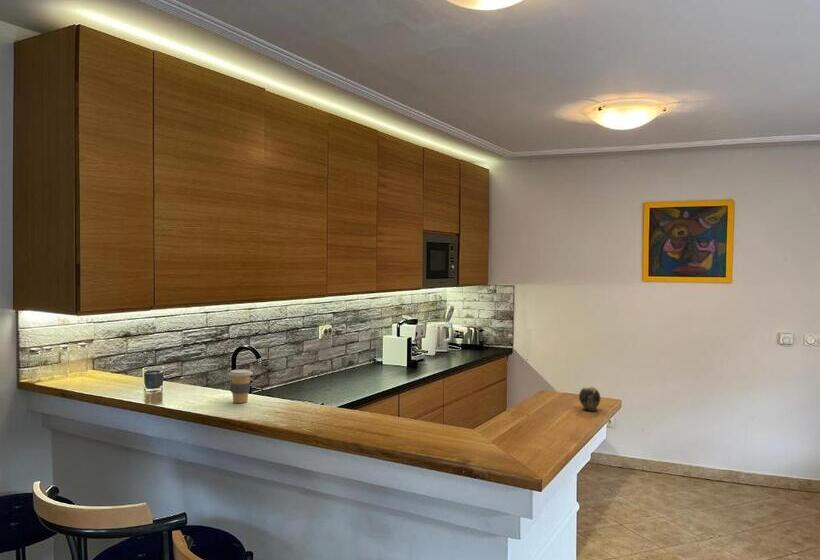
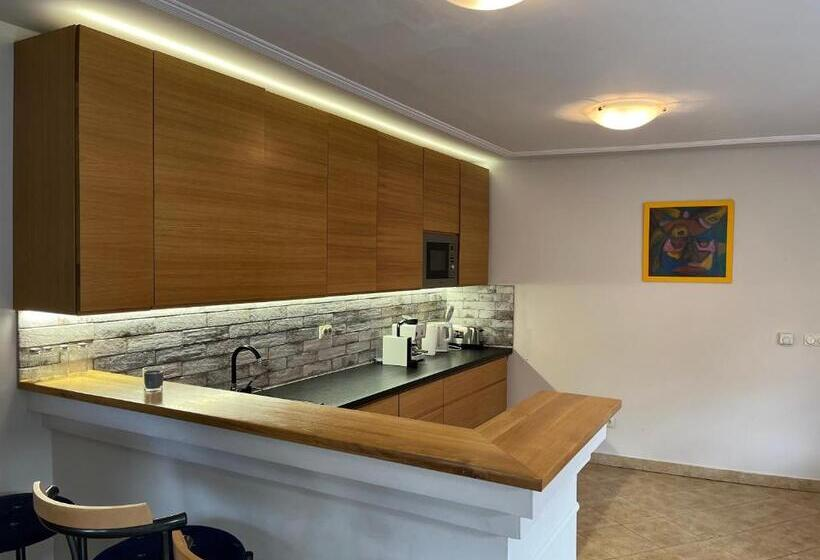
- decorative egg [578,385,601,412]
- coffee cup [228,368,253,404]
